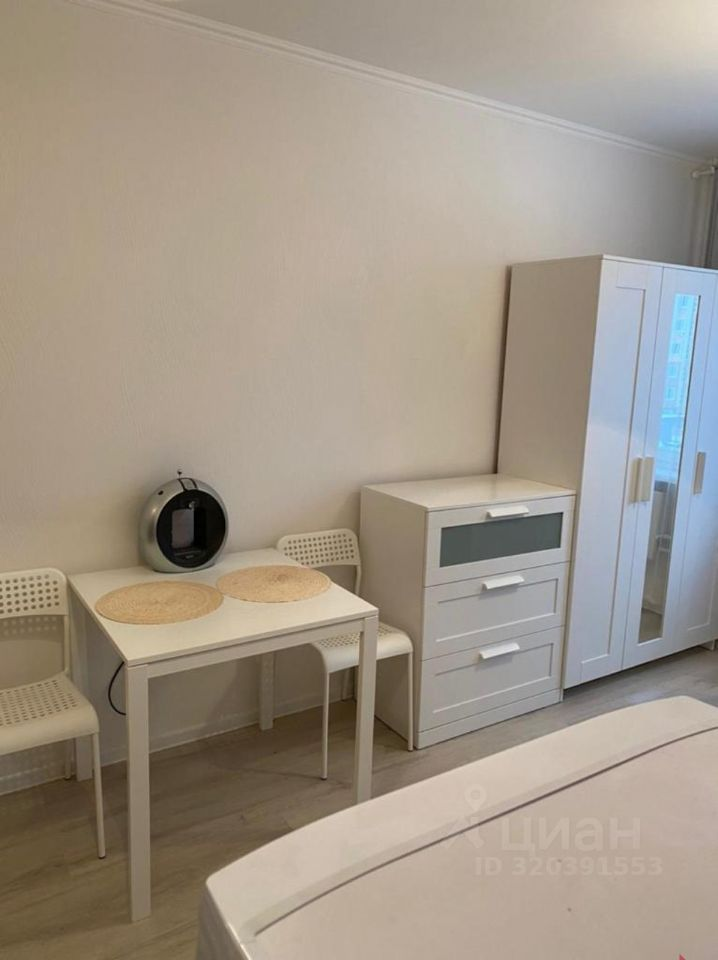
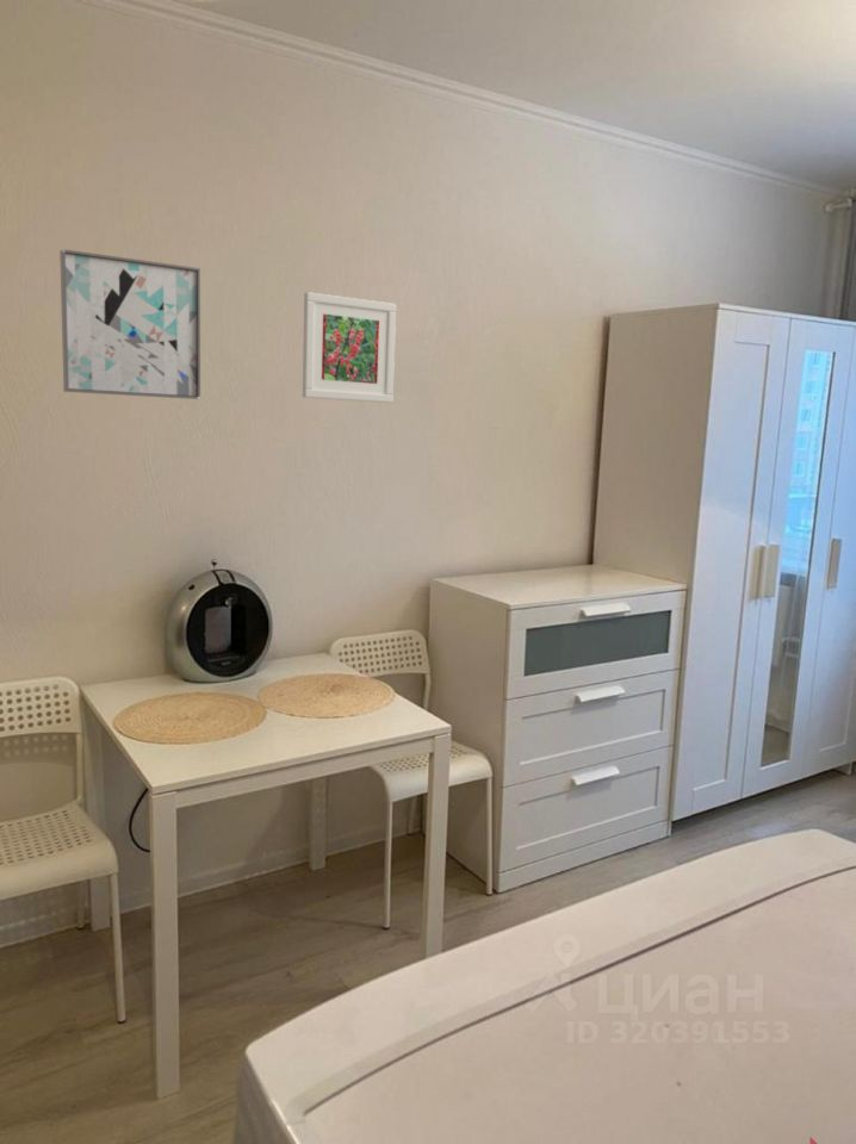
+ wall art [58,248,201,400]
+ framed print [302,291,397,404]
